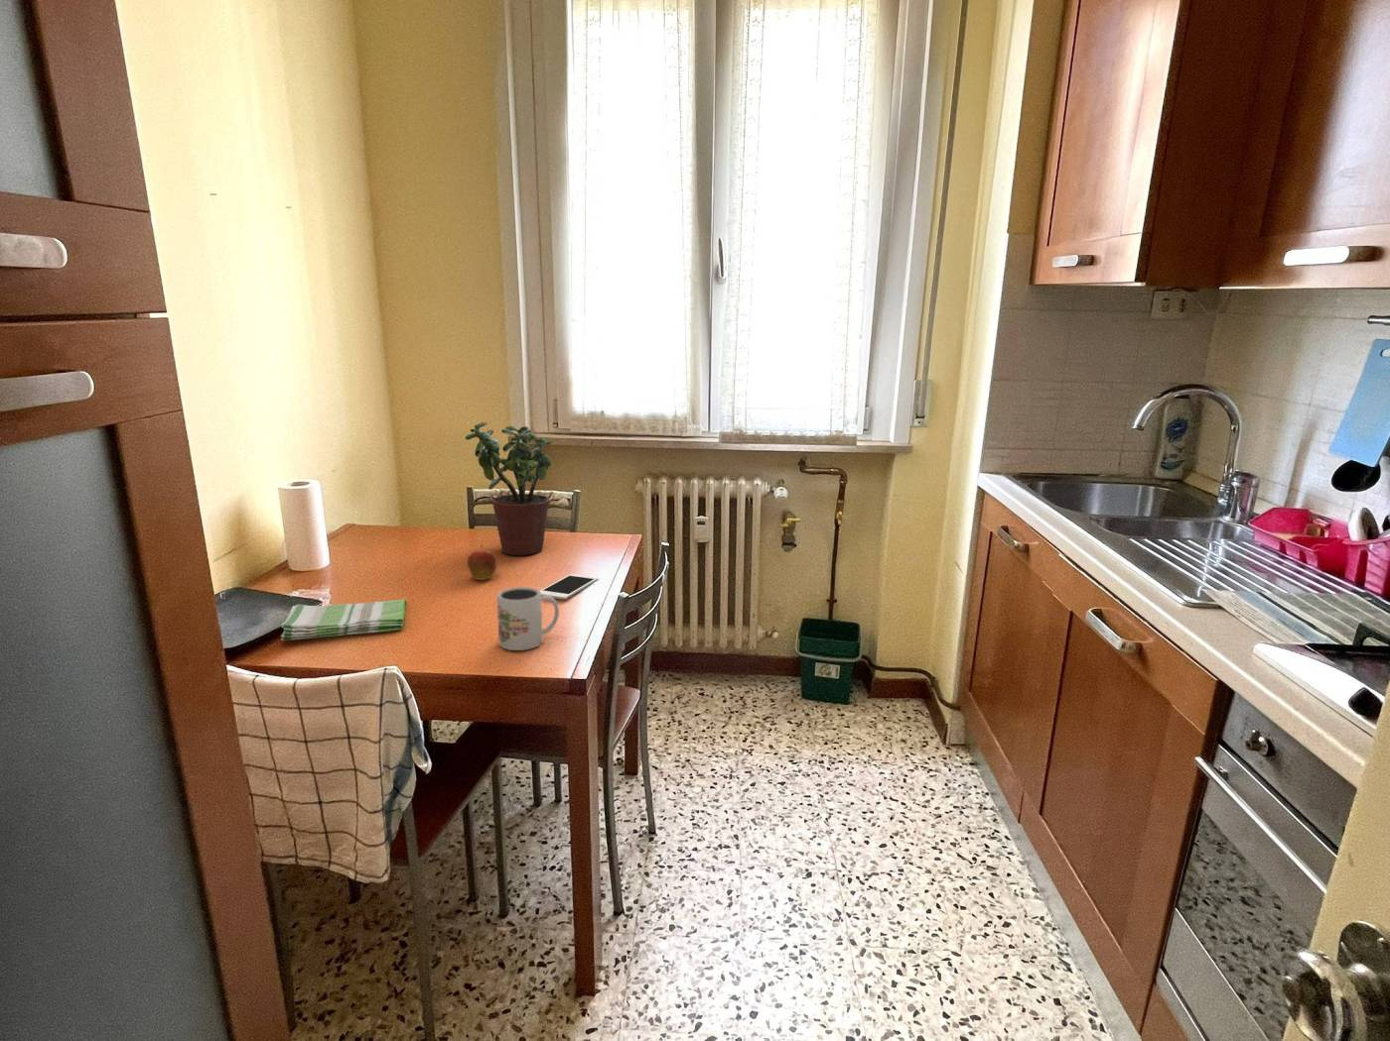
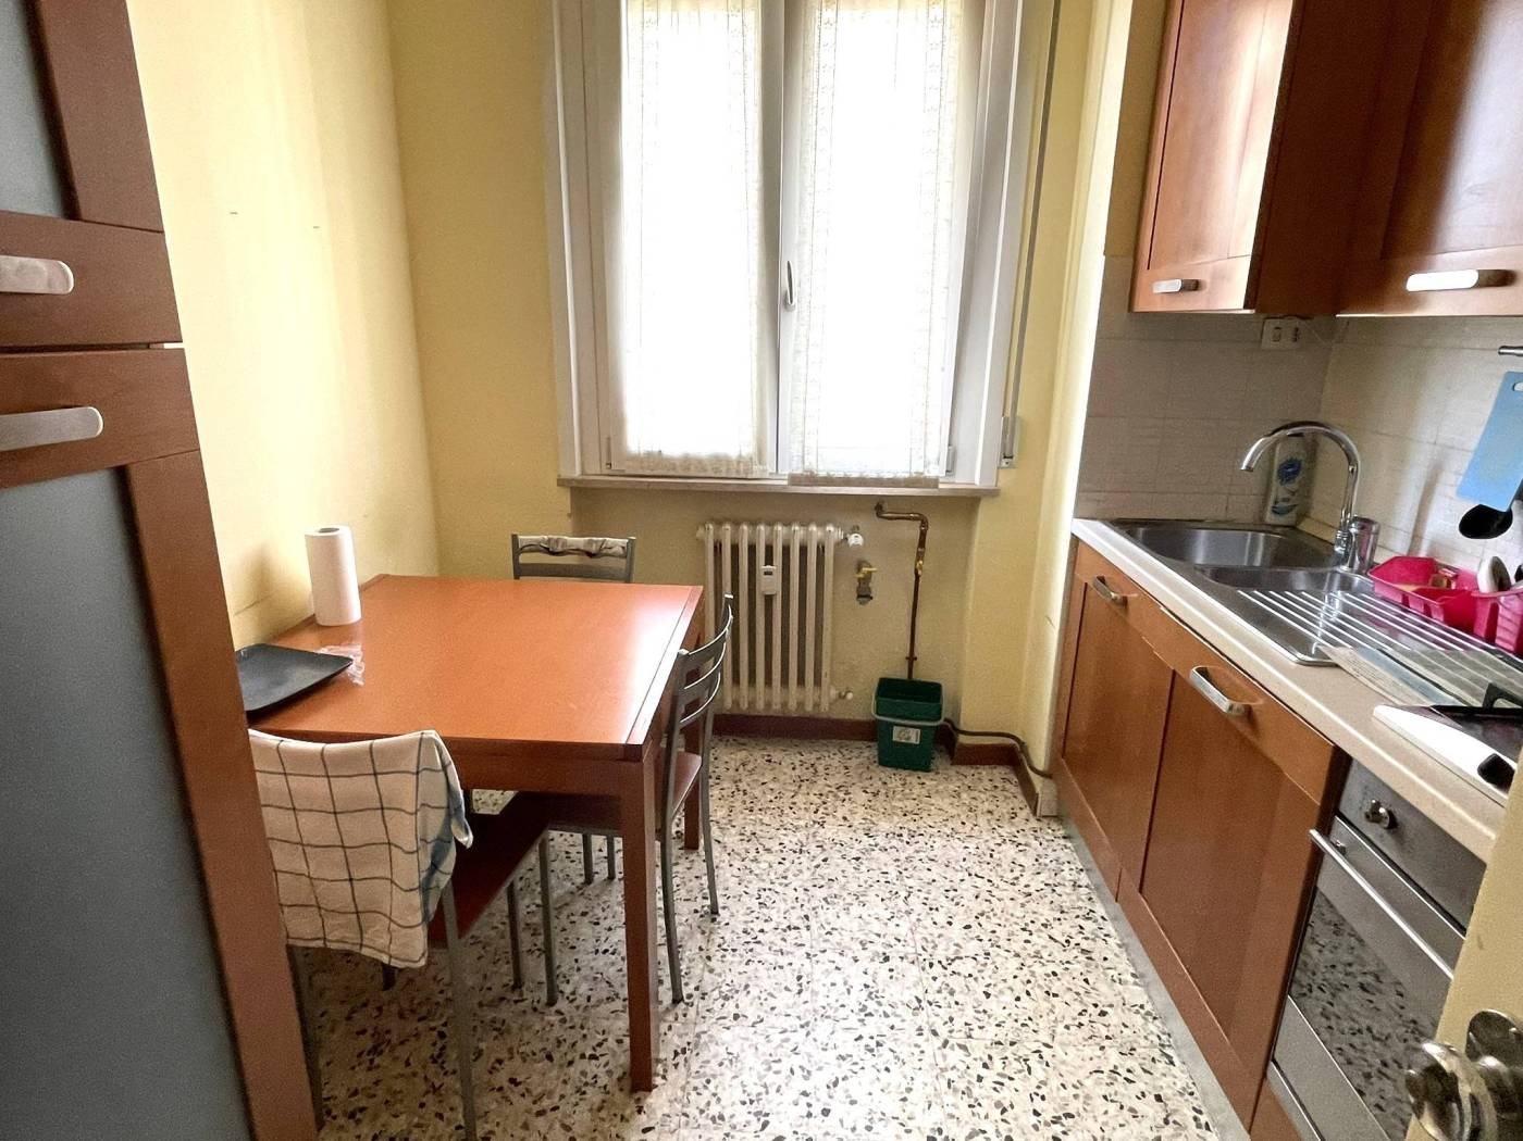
- fruit [466,543,498,581]
- mug [496,586,560,652]
- potted plant [465,421,554,557]
- dish towel [280,598,407,642]
- cell phone [540,573,600,600]
